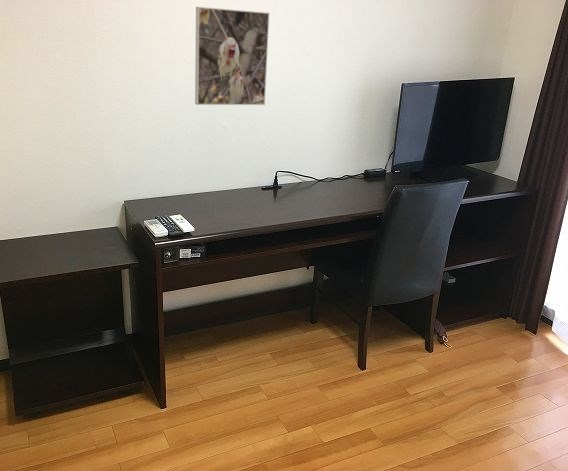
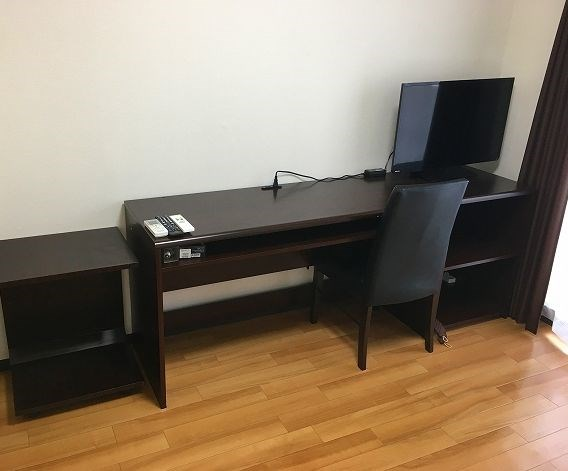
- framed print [194,6,270,106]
